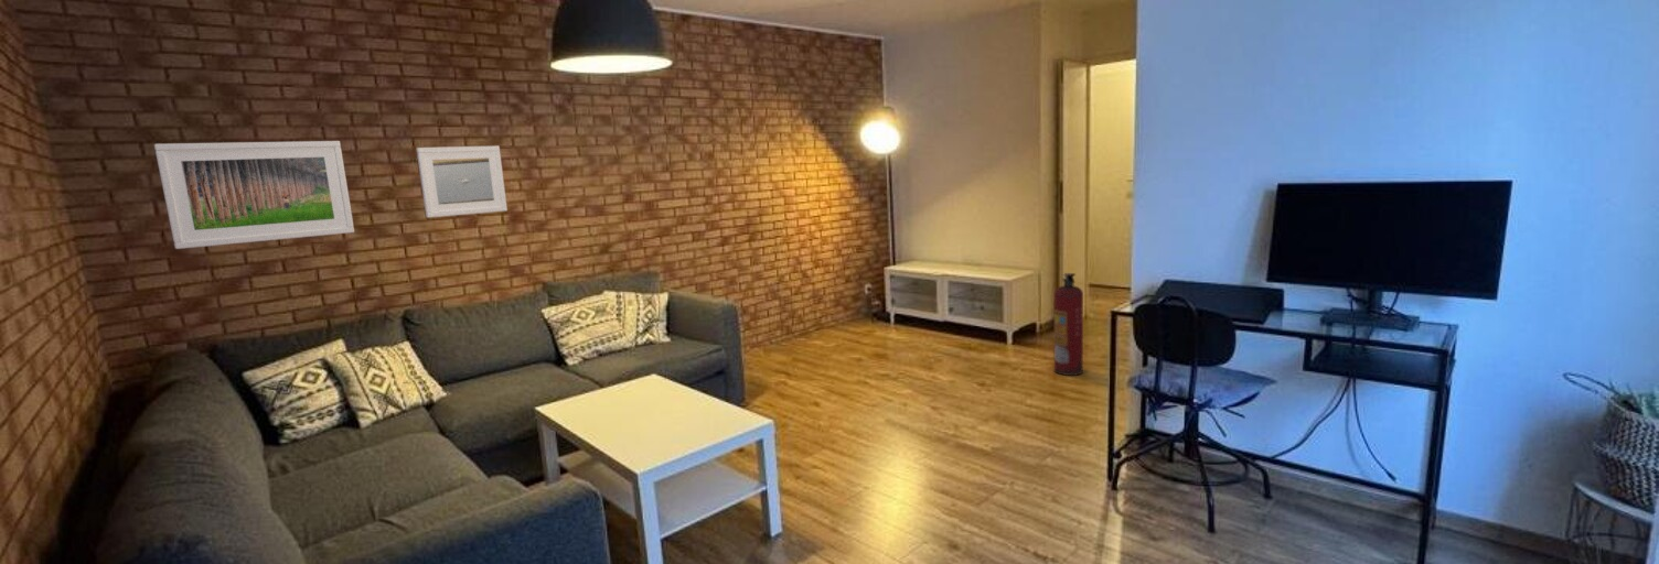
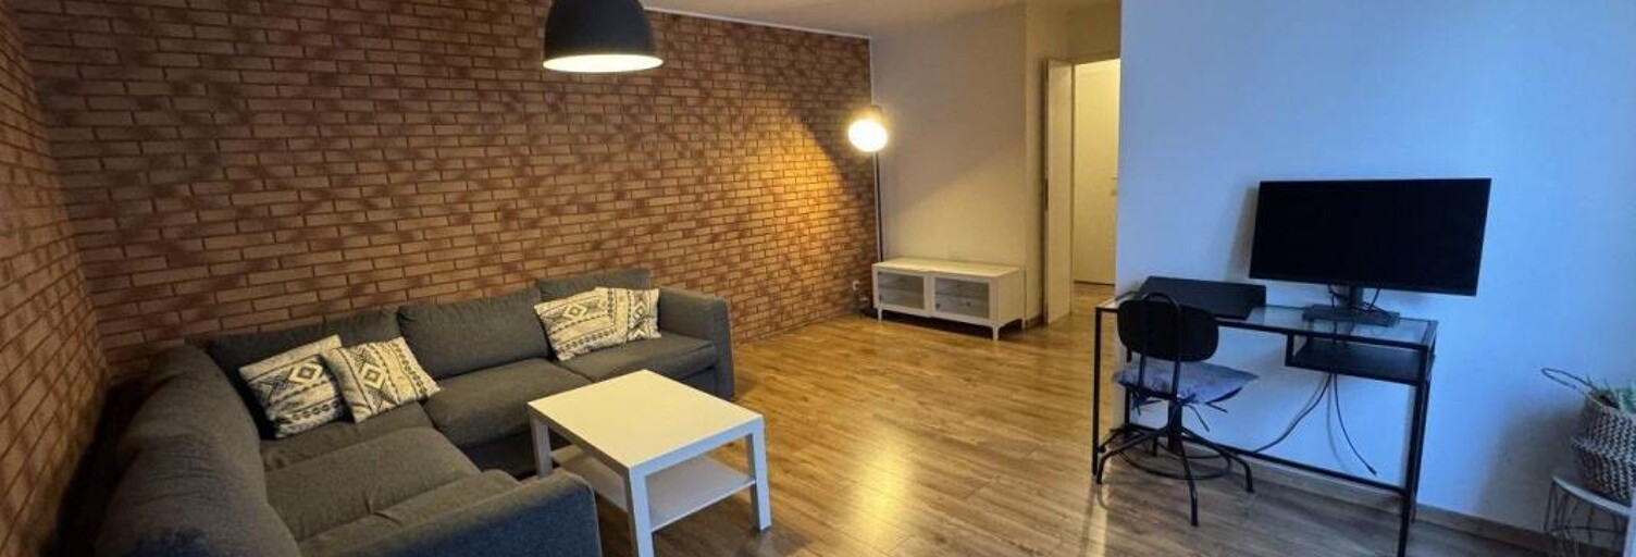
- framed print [153,140,355,250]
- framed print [415,144,509,219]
- fire extinguisher [1052,272,1084,377]
